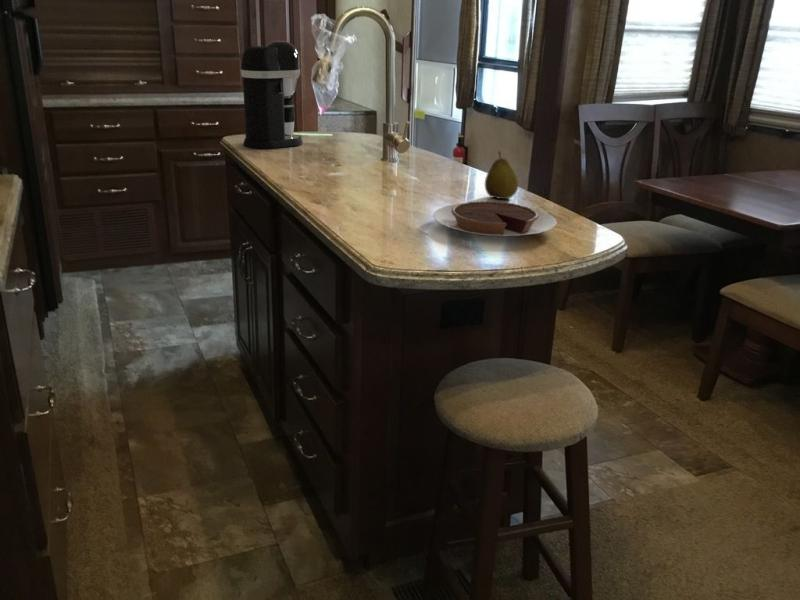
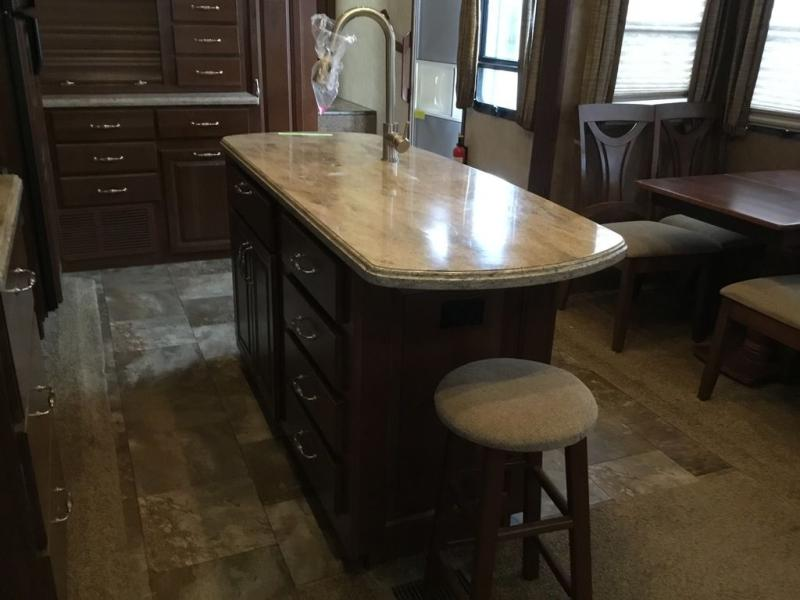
- chocolate tart [432,200,558,238]
- fruit [484,150,520,200]
- coffee maker [240,40,304,150]
